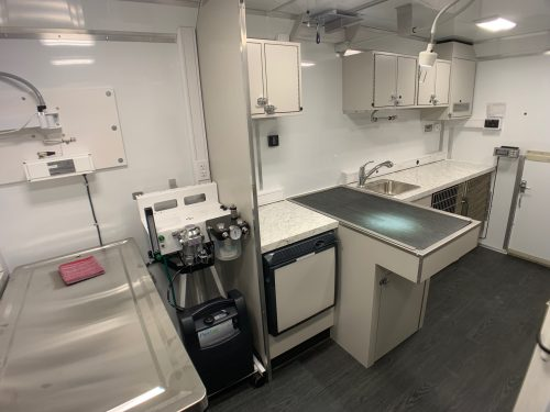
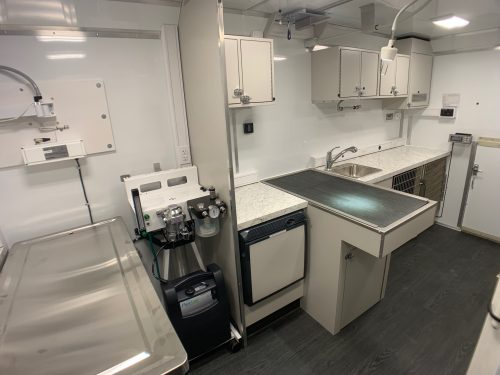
- dish towel [57,255,106,285]
